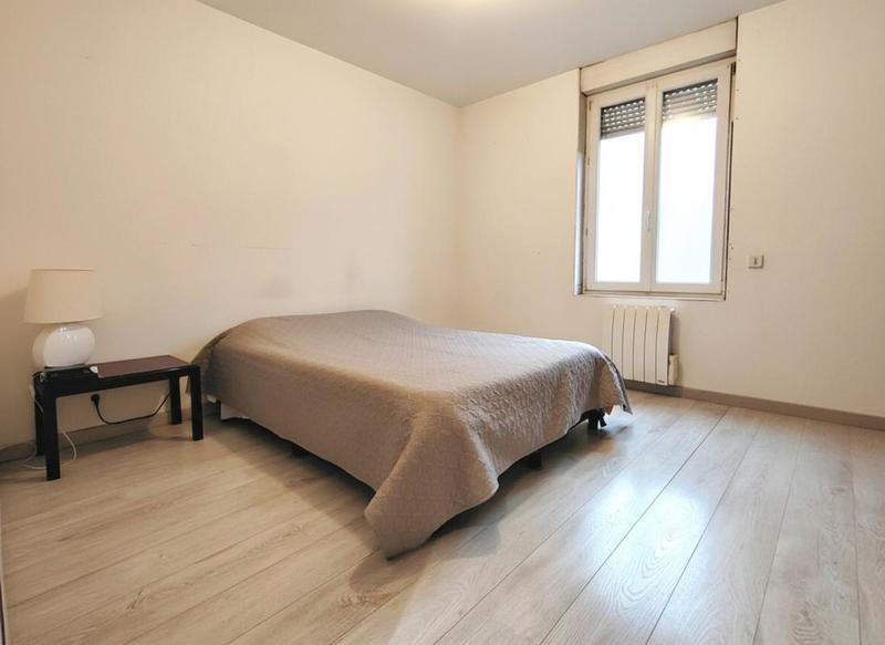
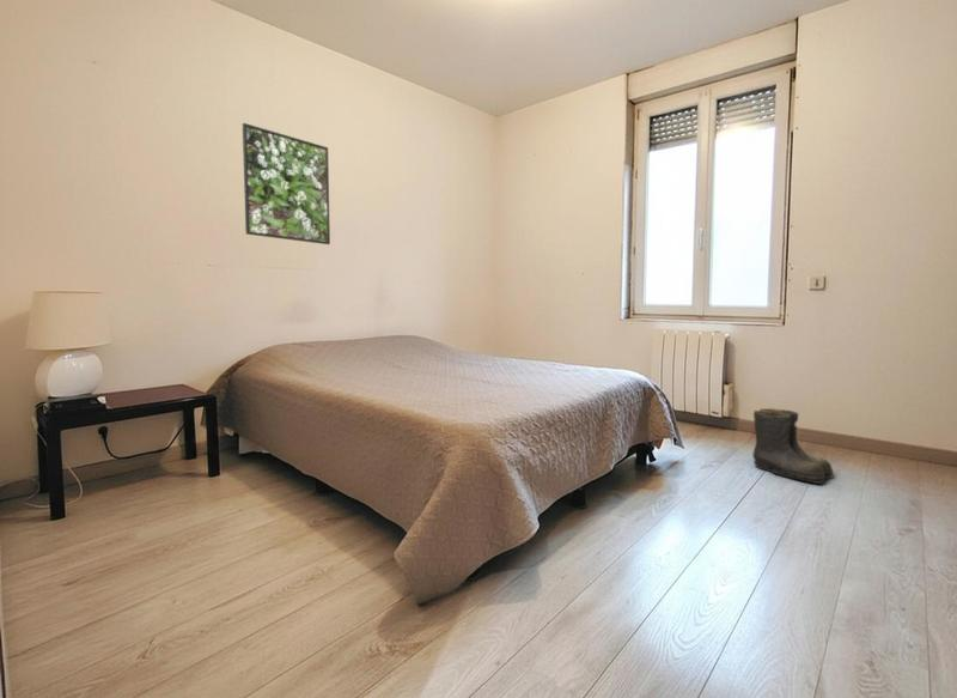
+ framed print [242,122,331,245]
+ boots [751,407,835,485]
